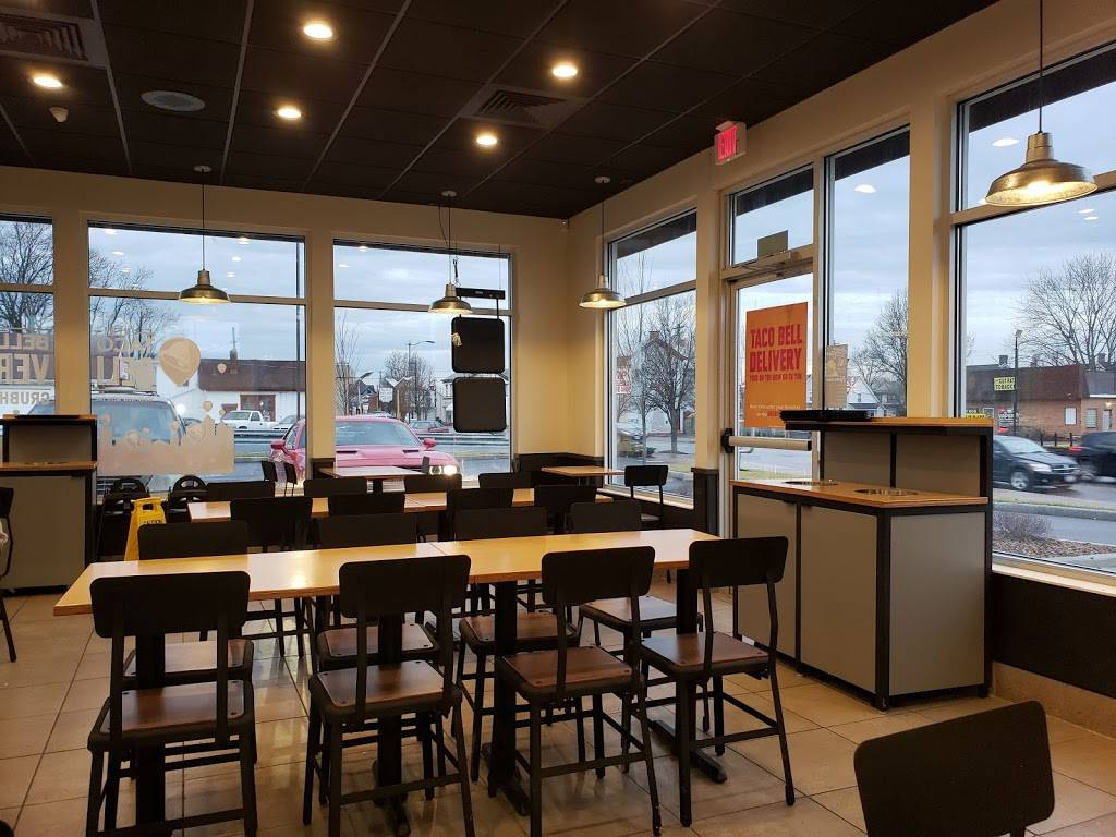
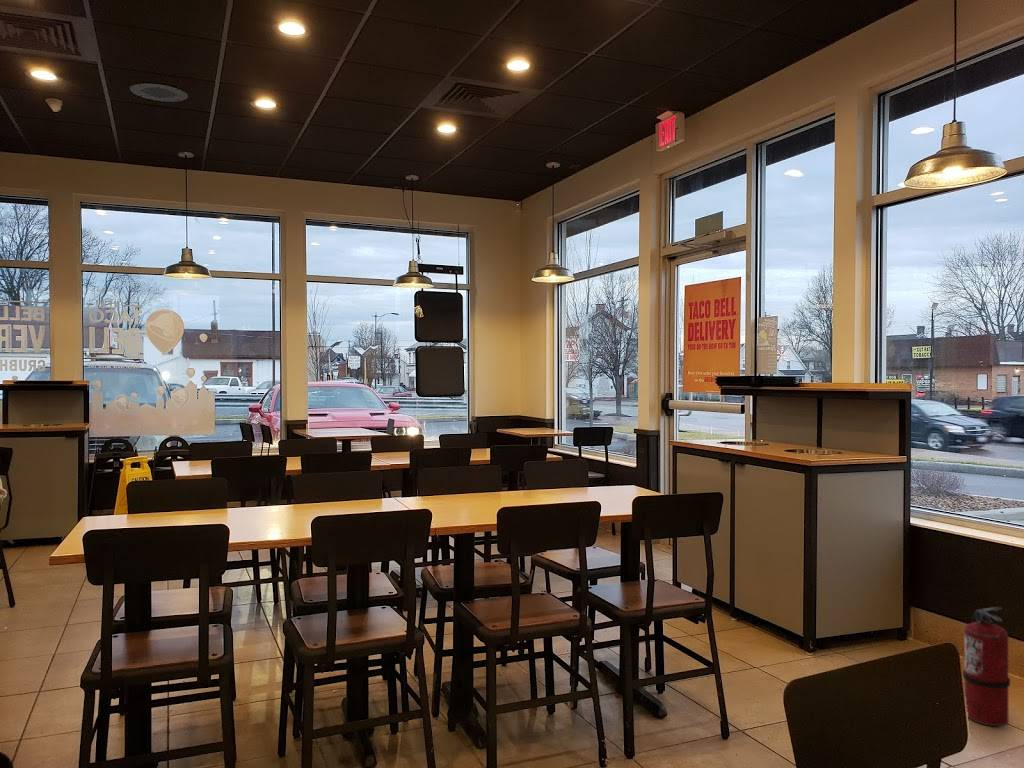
+ fire extinguisher [962,606,1011,727]
